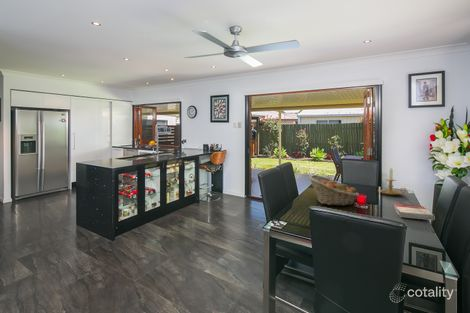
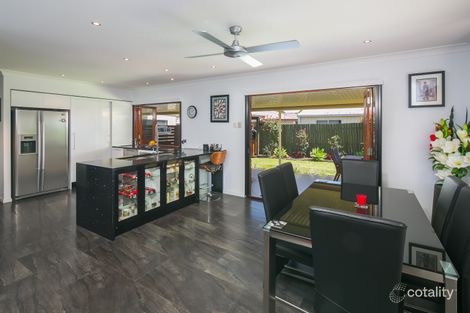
- candle holder [377,168,407,196]
- fruit basket [308,174,360,207]
- book [393,203,436,221]
